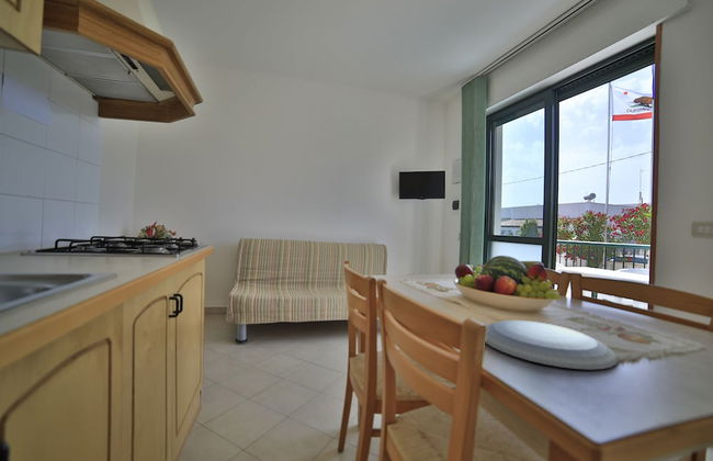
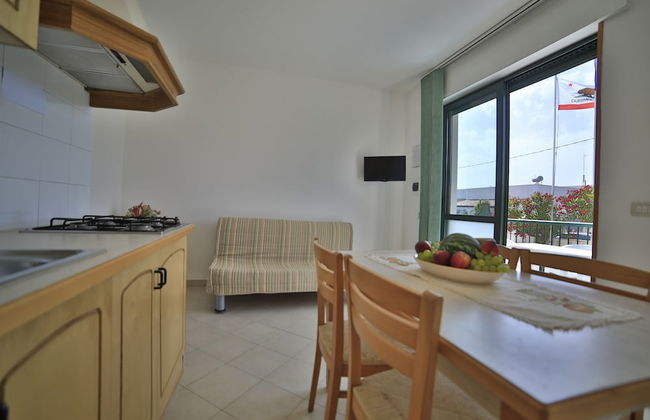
- plate [484,319,619,370]
